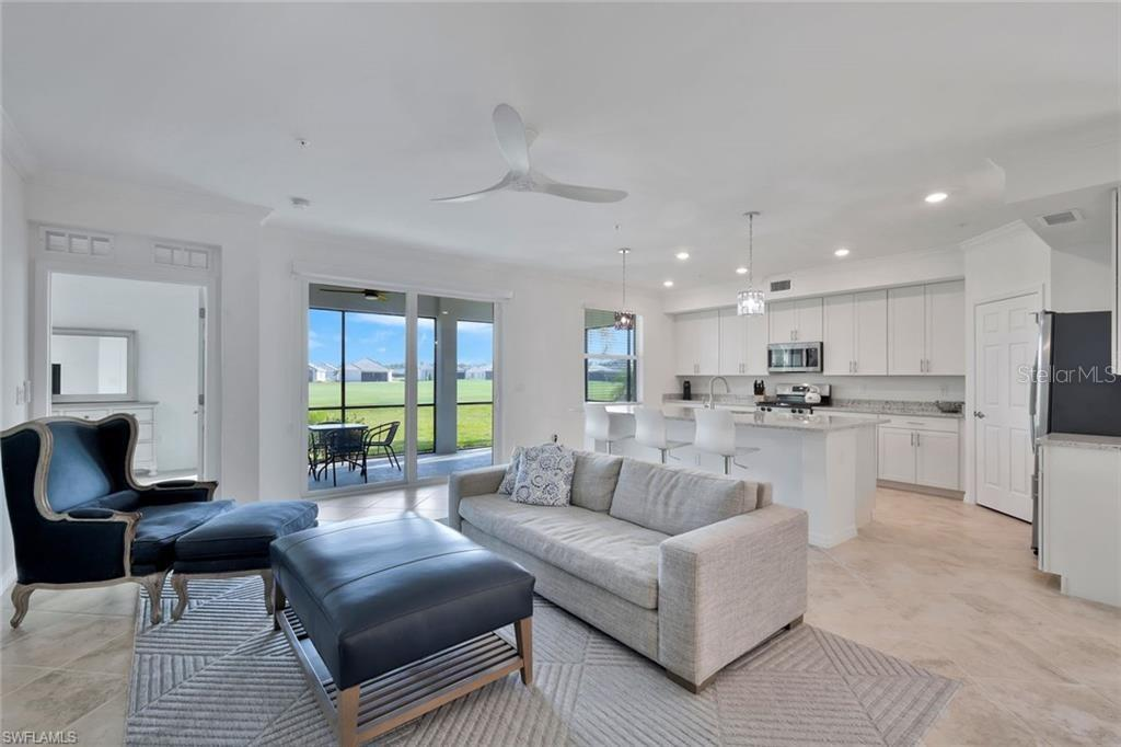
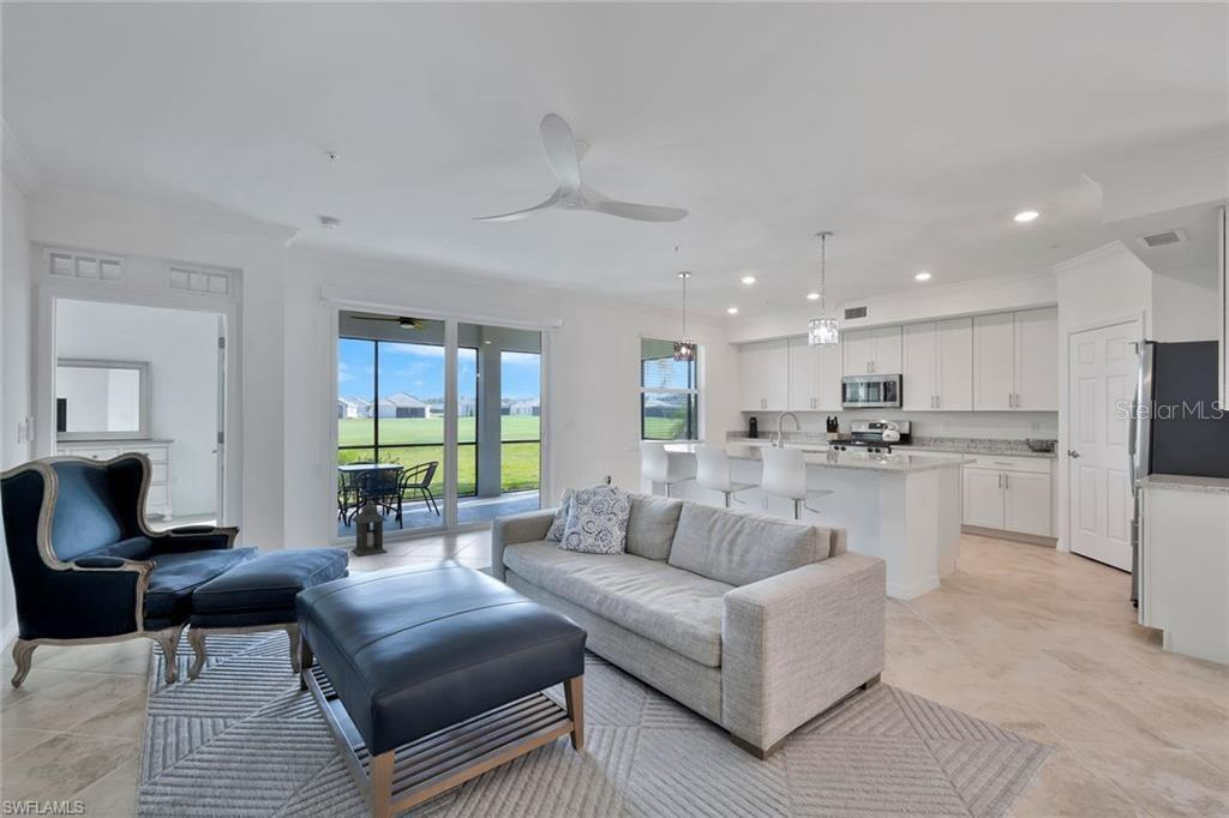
+ lantern [350,500,389,558]
